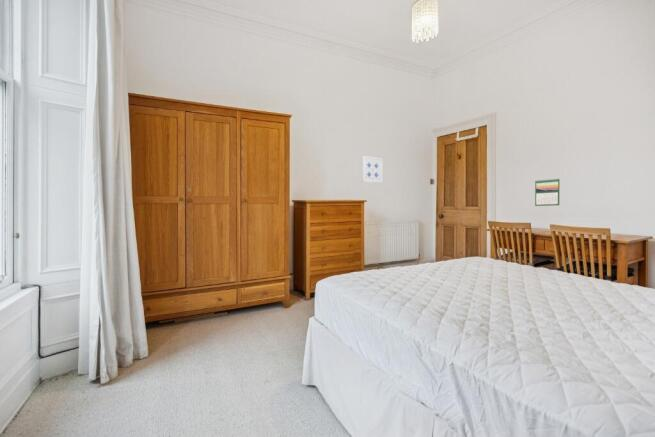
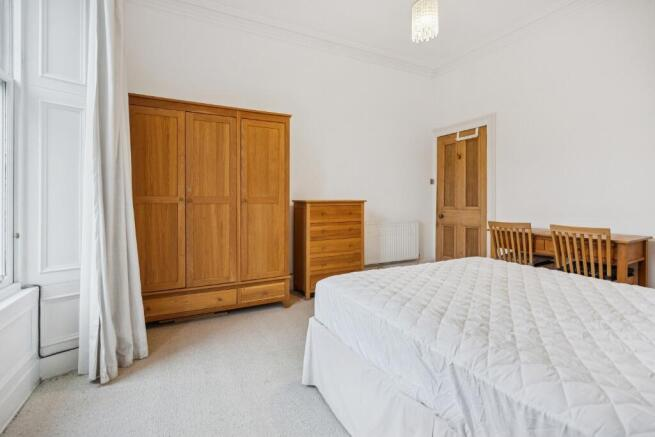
- wall art [361,155,384,184]
- calendar [534,178,561,207]
